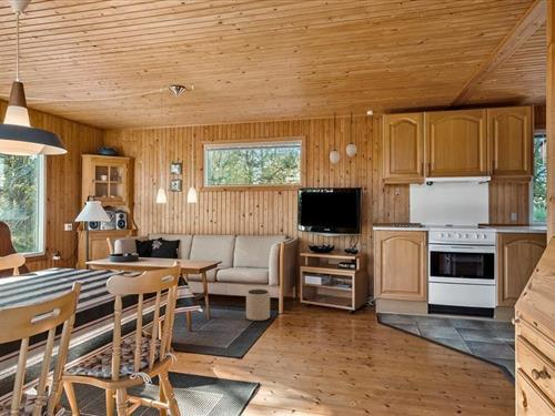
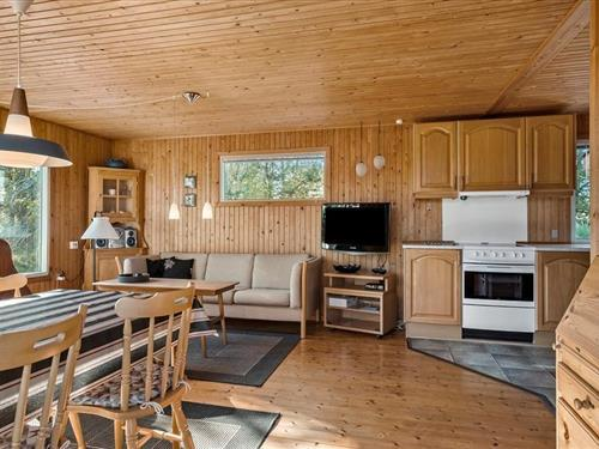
- plant pot [245,288,271,322]
